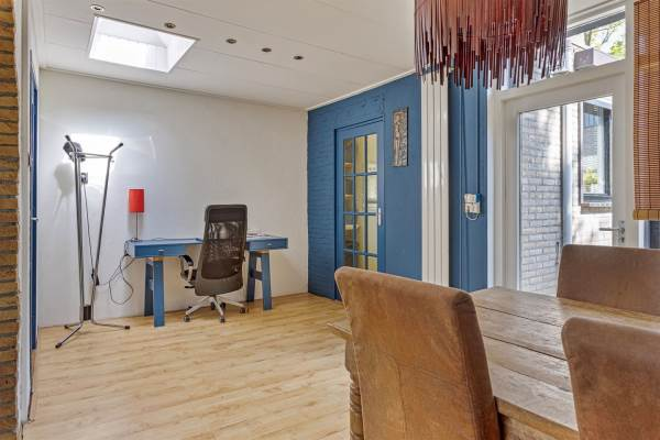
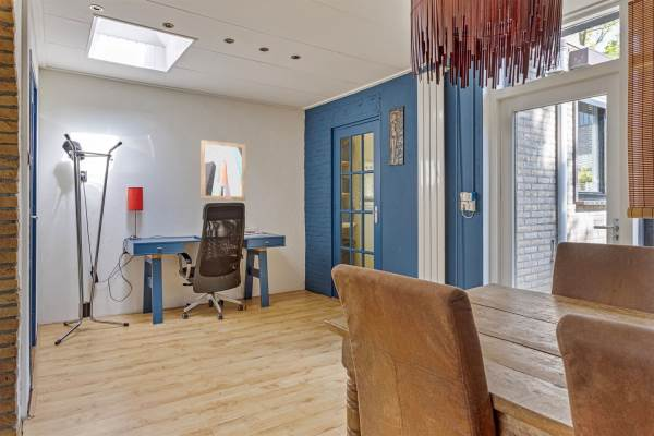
+ wall art [199,140,246,202]
